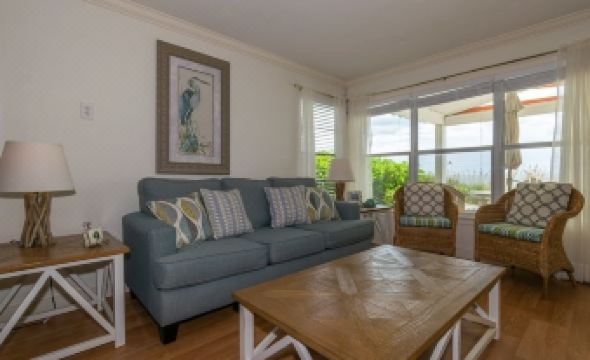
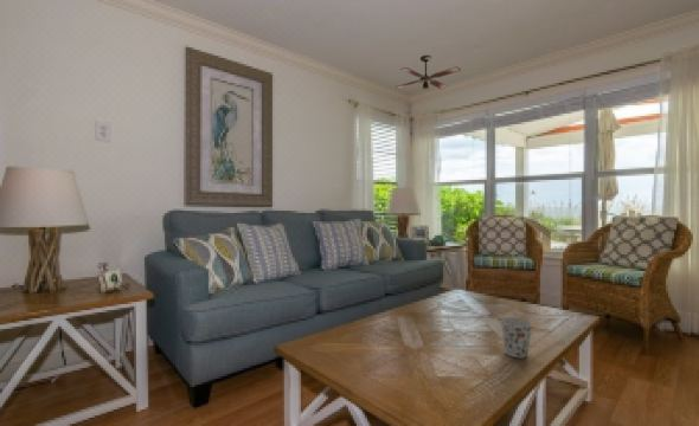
+ cup [500,316,533,359]
+ ceiling fan [395,54,462,91]
